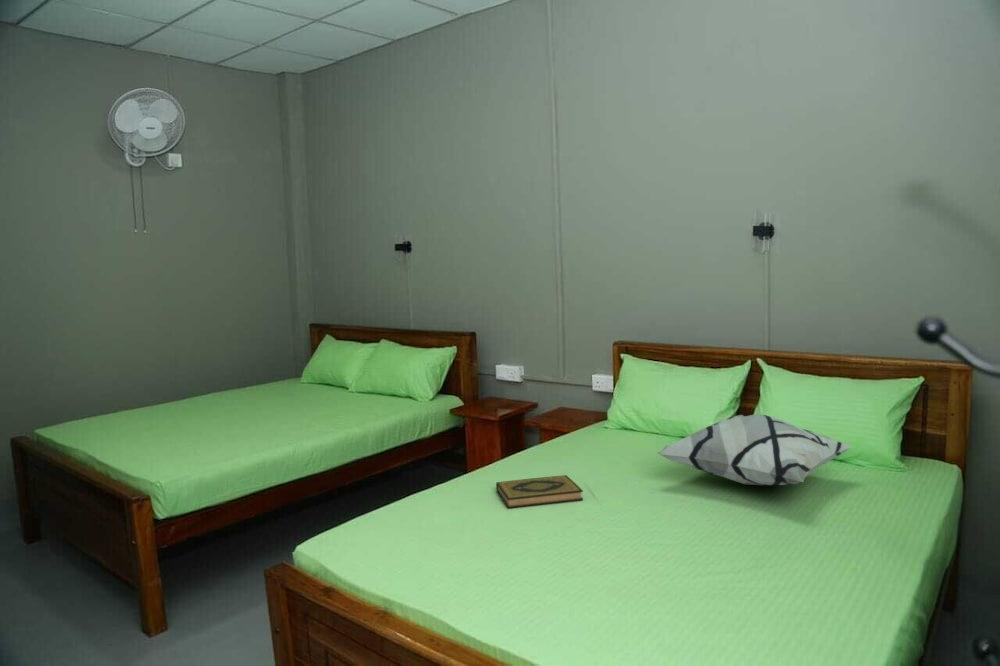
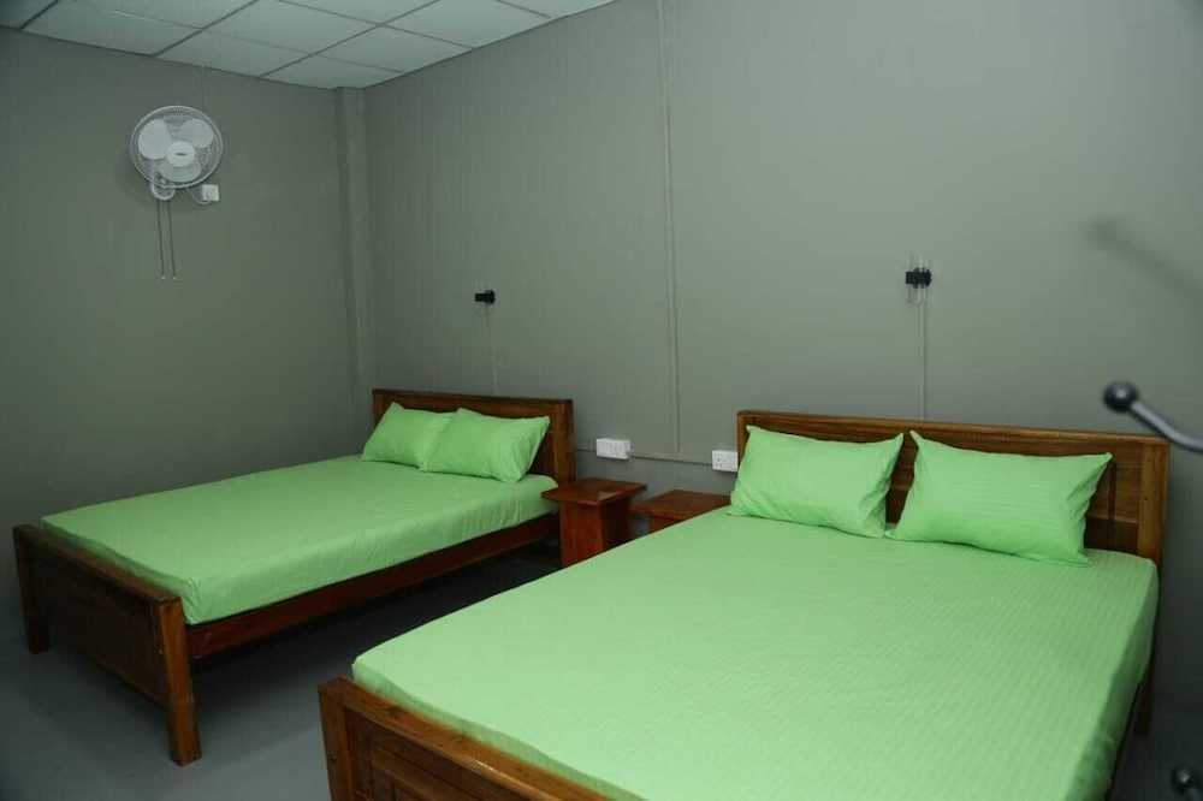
- decorative pillow [656,413,853,486]
- hardback book [495,474,584,509]
